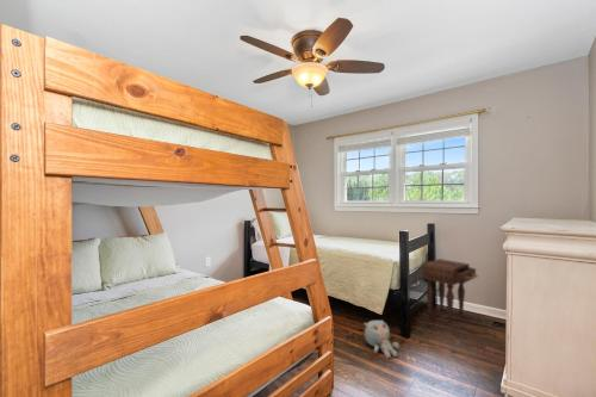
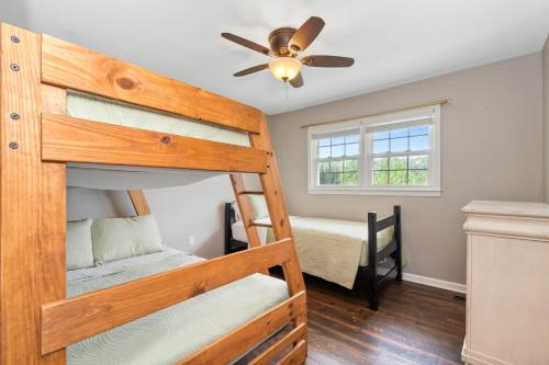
- plush toy [362,320,401,359]
- nightstand [421,258,479,323]
